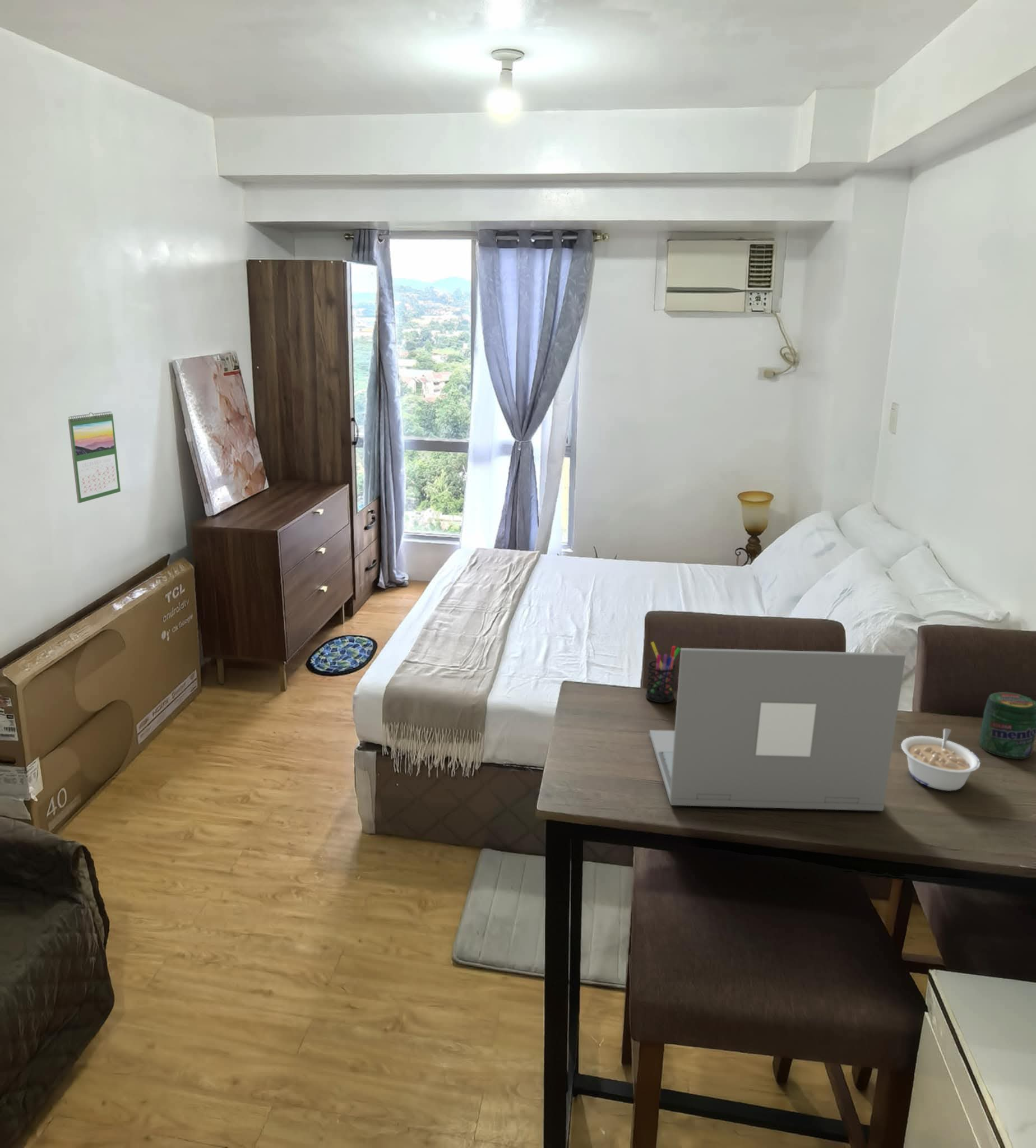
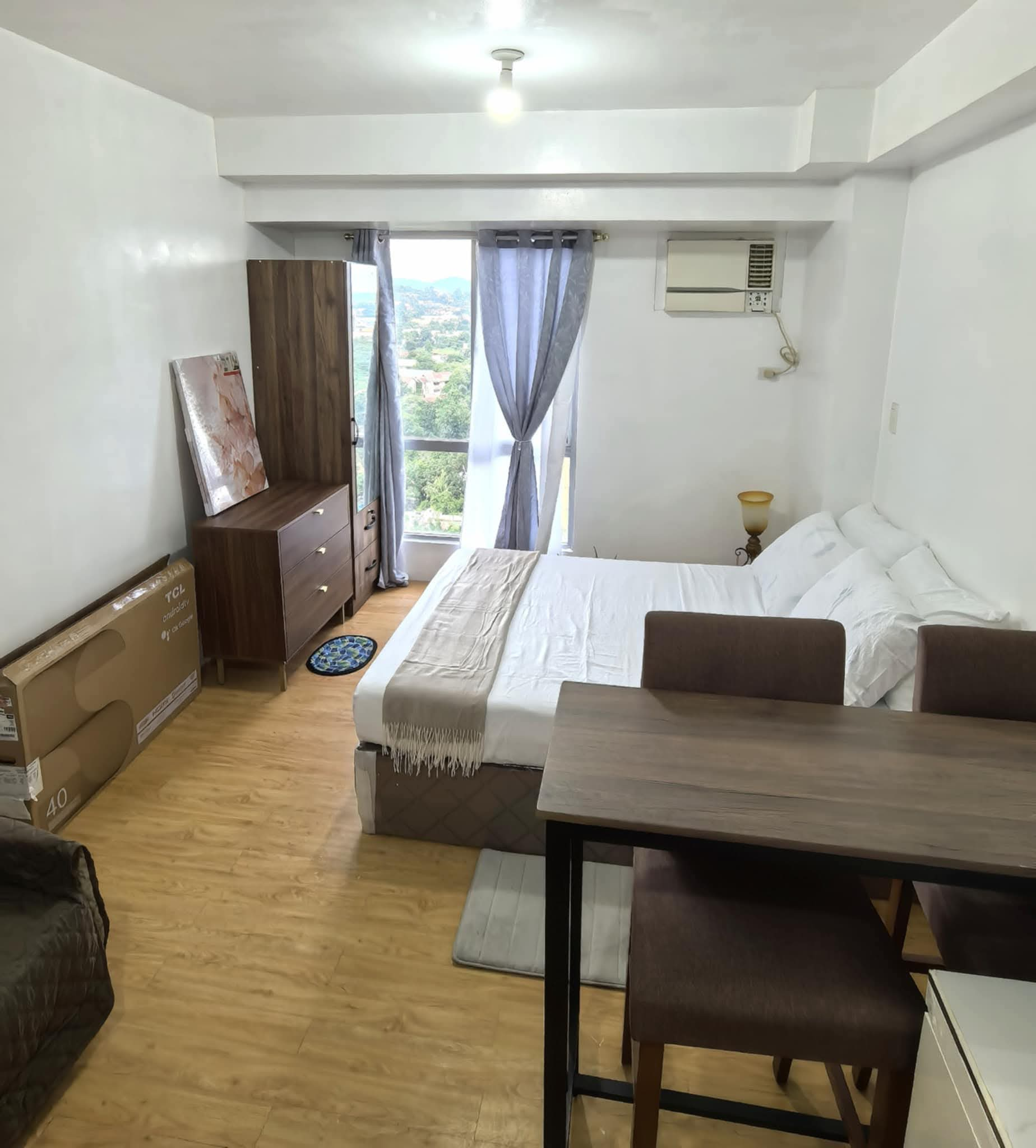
- jar [978,691,1036,760]
- pen holder [645,641,681,703]
- laptop [649,647,906,812]
- calendar [67,411,121,504]
- legume [900,728,981,791]
